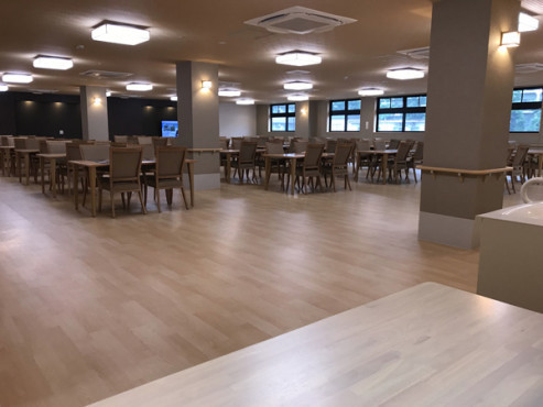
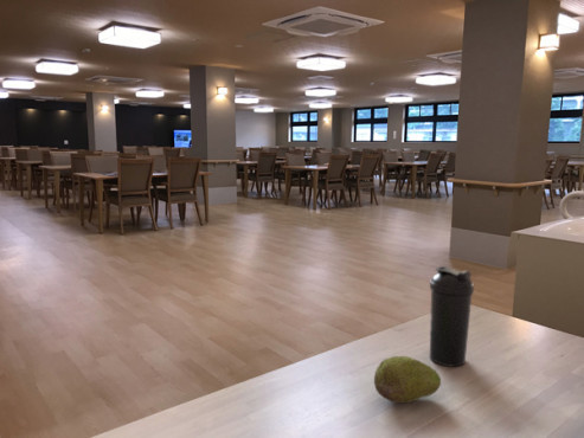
+ fruit [373,355,442,404]
+ water bottle [429,265,475,367]
